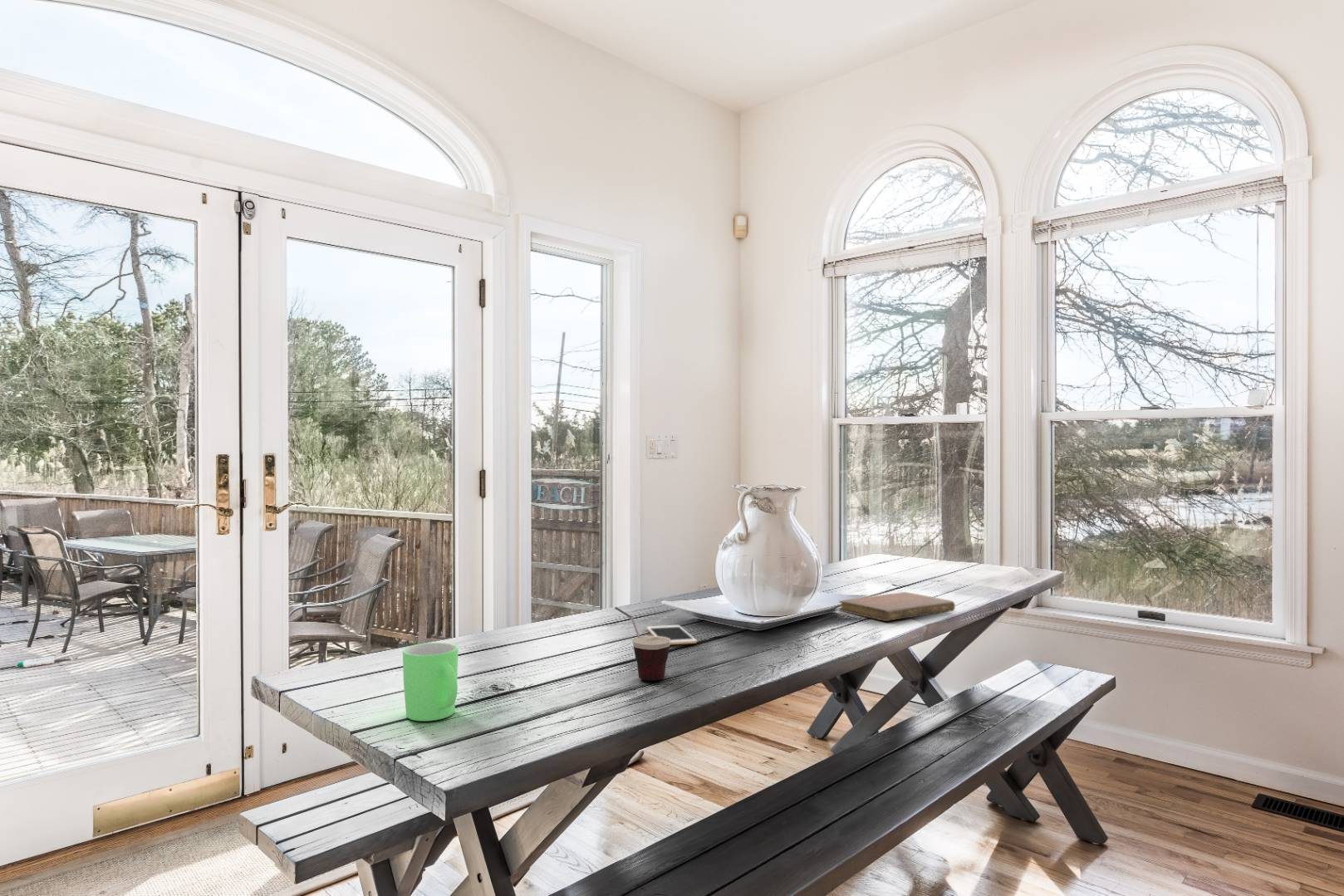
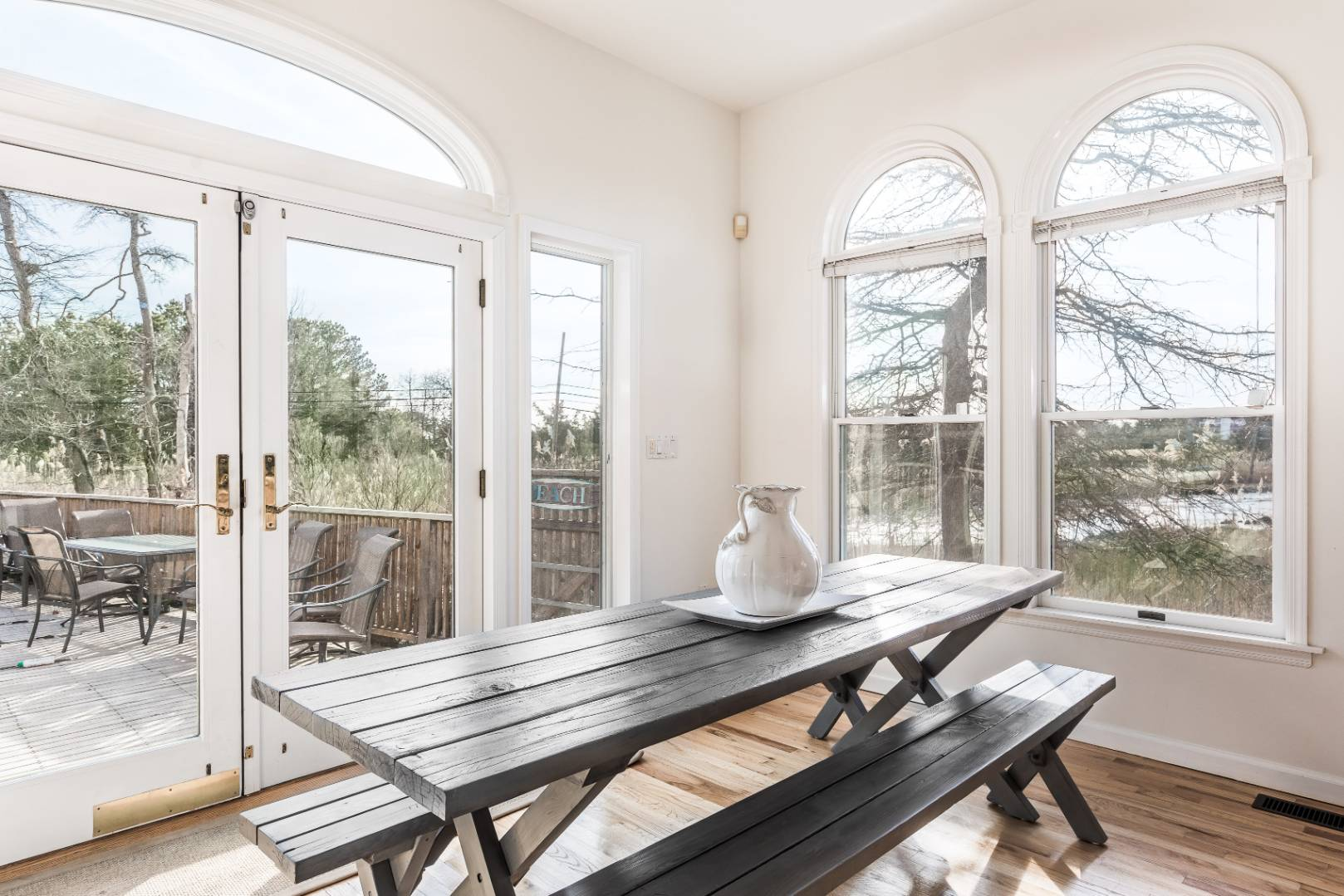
- mug [402,642,459,722]
- notebook [838,591,956,622]
- cup [614,606,670,681]
- cell phone [645,624,698,645]
